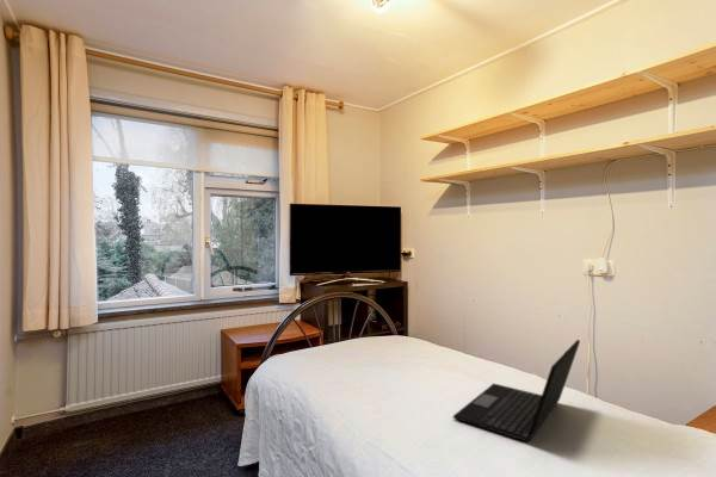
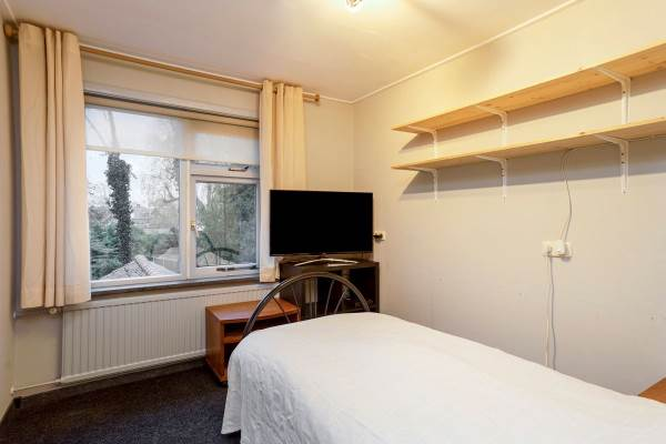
- laptop [452,339,581,442]
